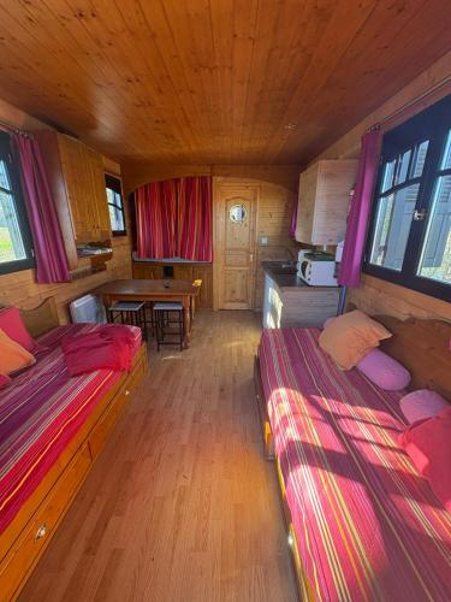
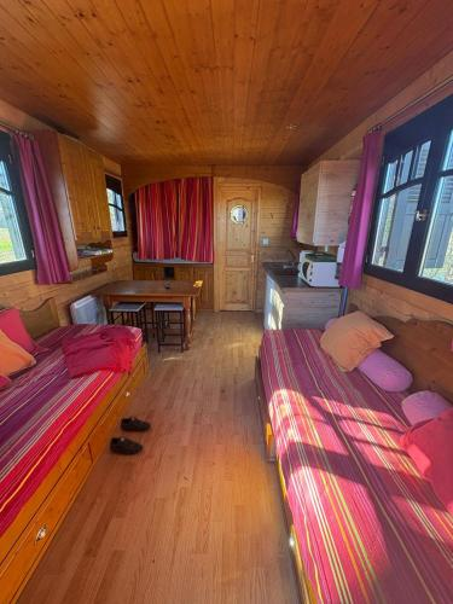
+ shoe [109,416,152,455]
